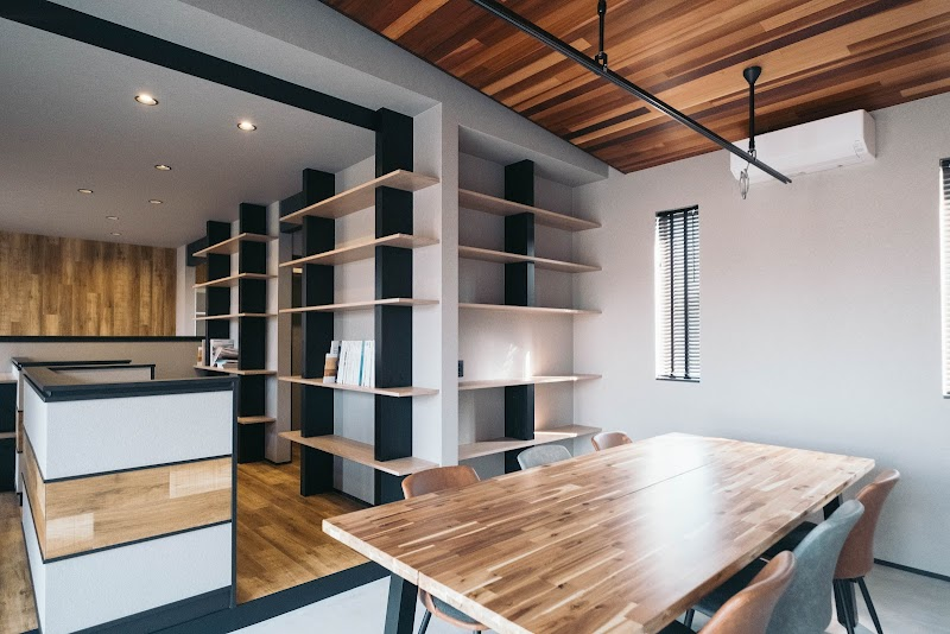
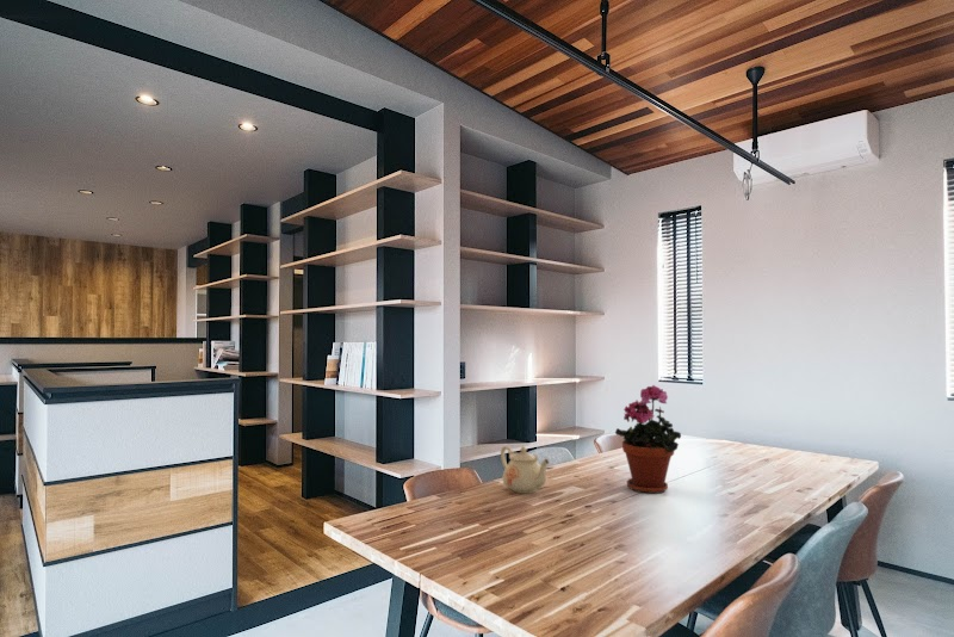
+ teapot [500,445,551,494]
+ potted plant [614,384,682,495]
